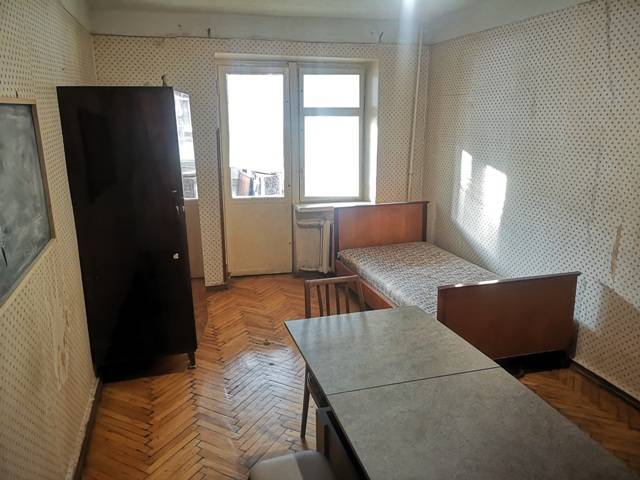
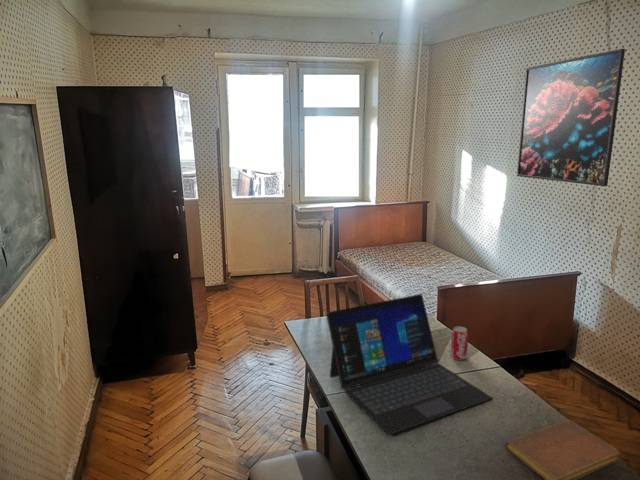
+ notebook [505,418,622,480]
+ laptop [325,293,493,435]
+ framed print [516,48,626,187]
+ beverage can [449,325,470,361]
